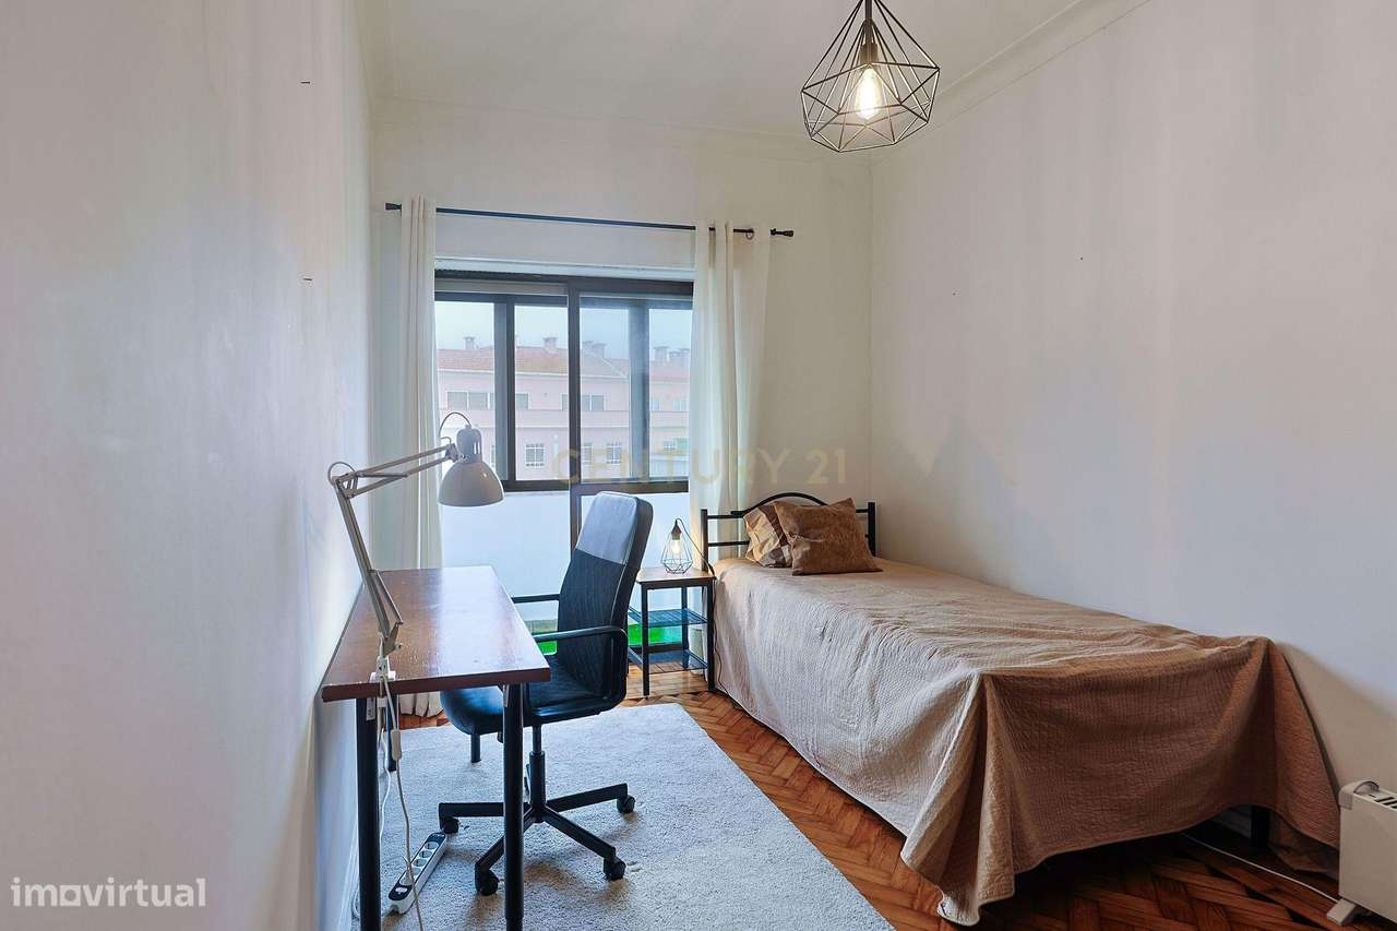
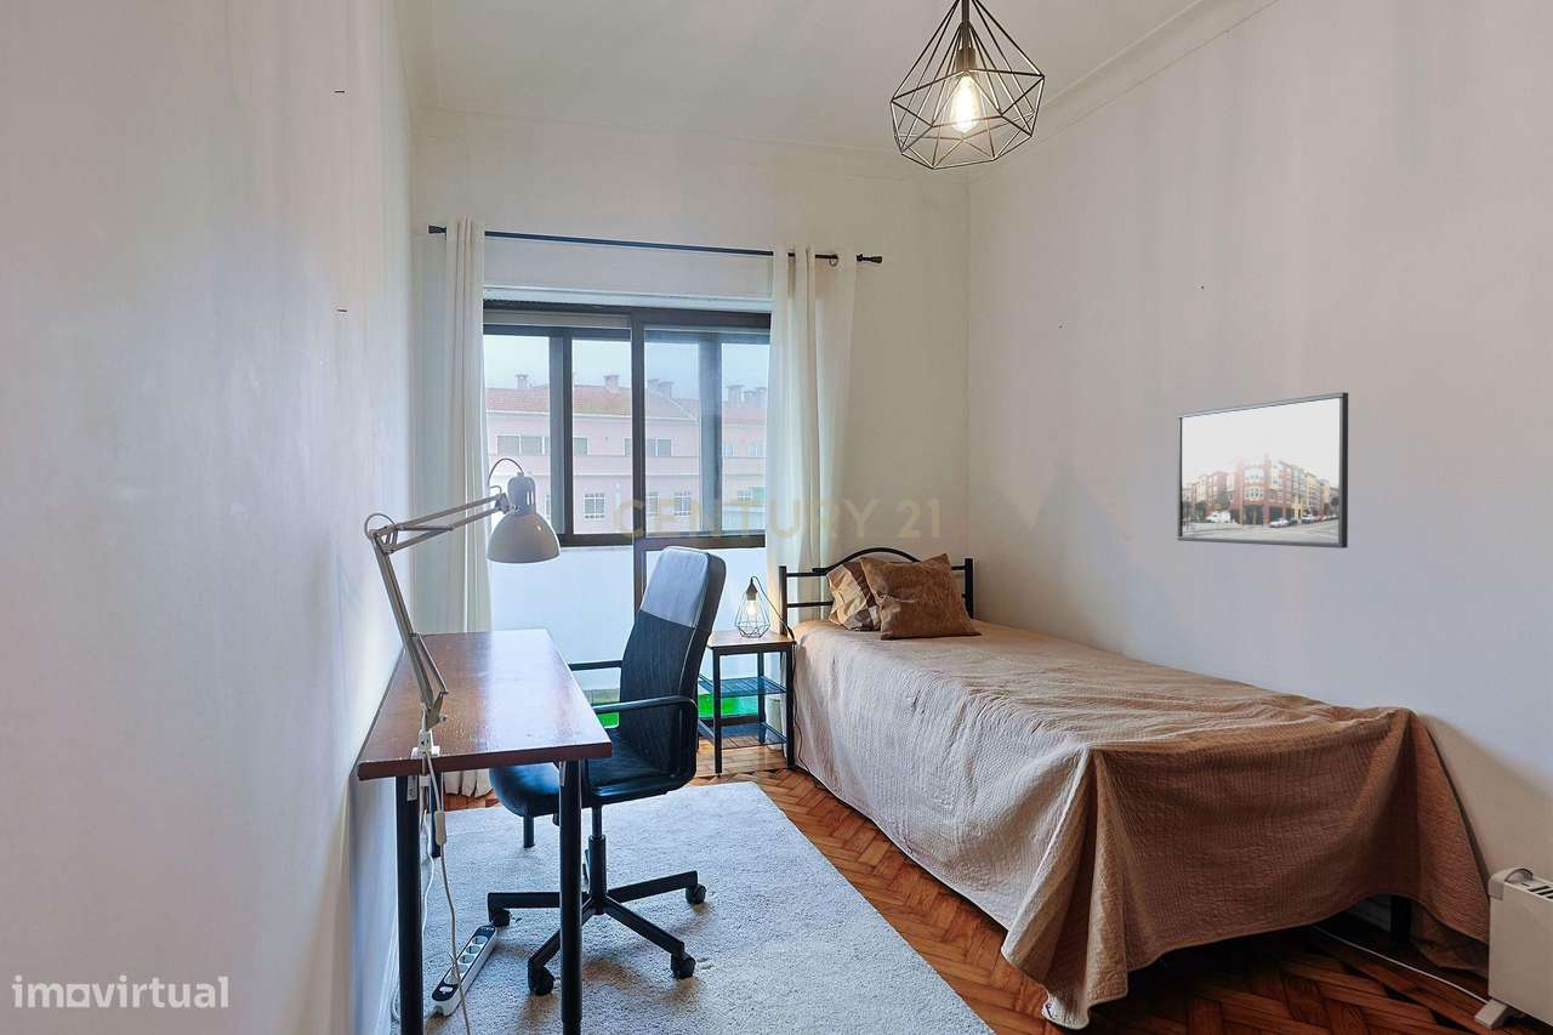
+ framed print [1177,391,1349,550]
